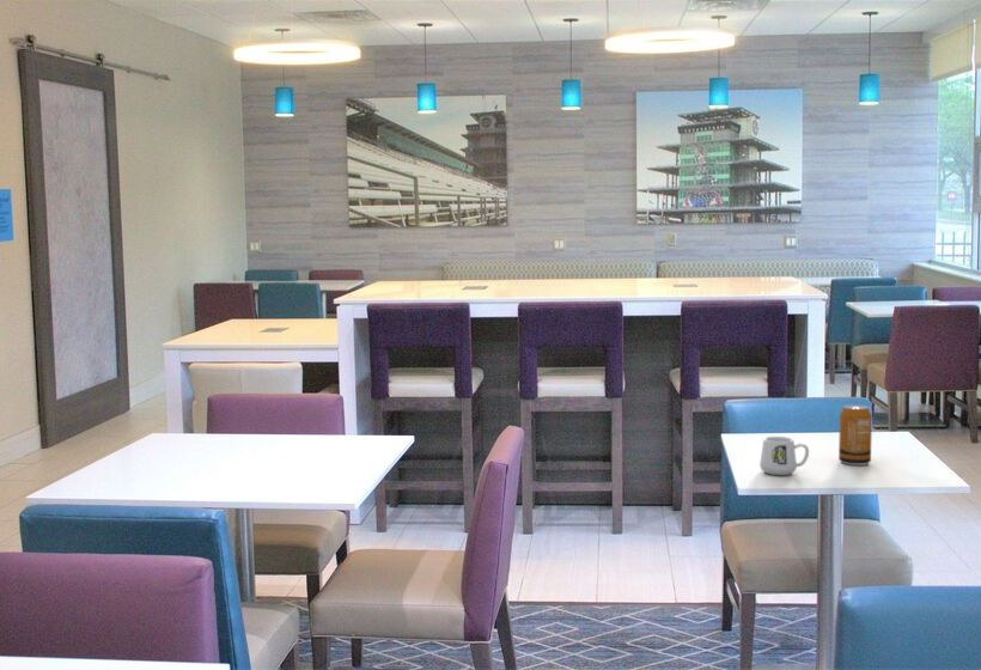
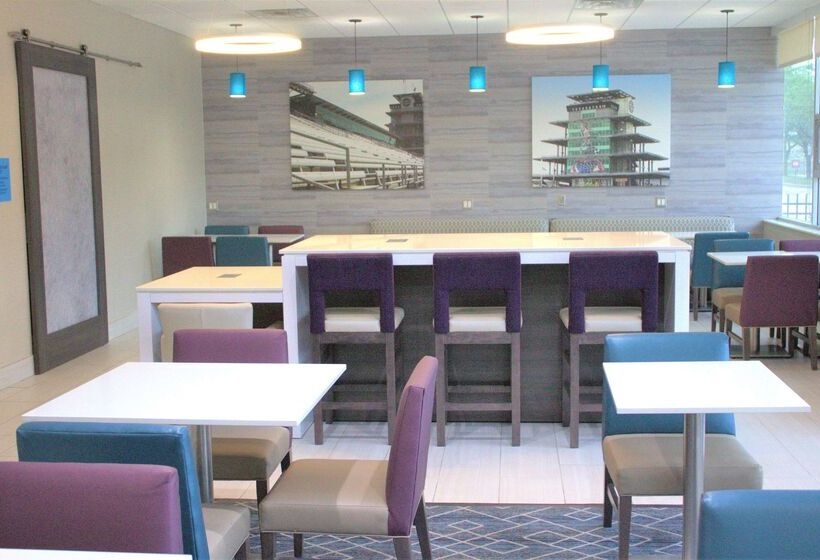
- mug [758,436,810,476]
- soda can [837,403,873,467]
